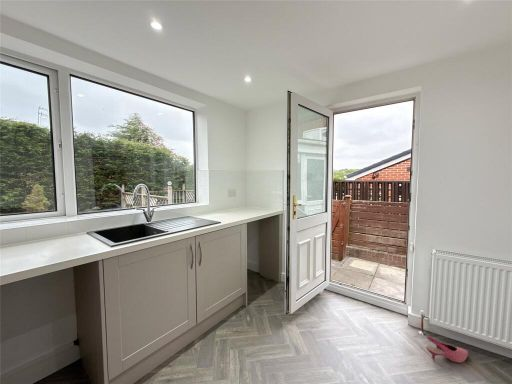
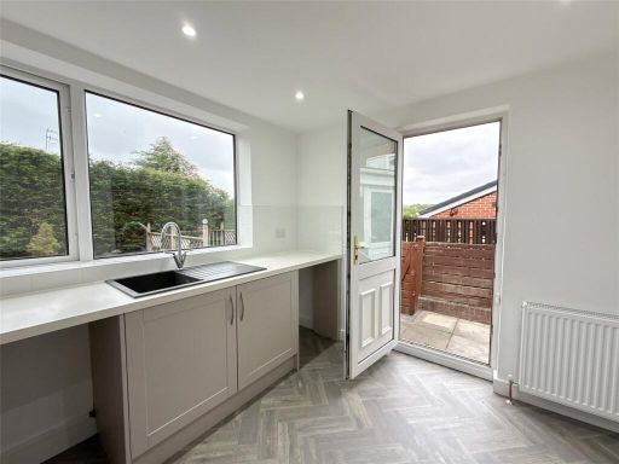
- shoe [425,335,469,364]
